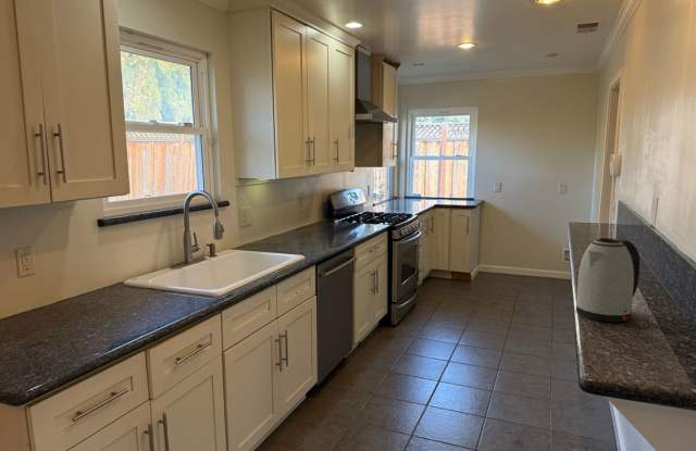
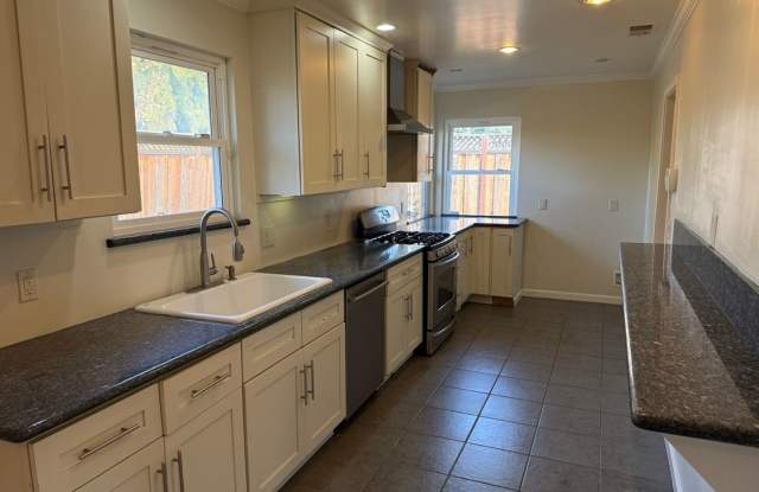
- kettle [575,237,641,323]
